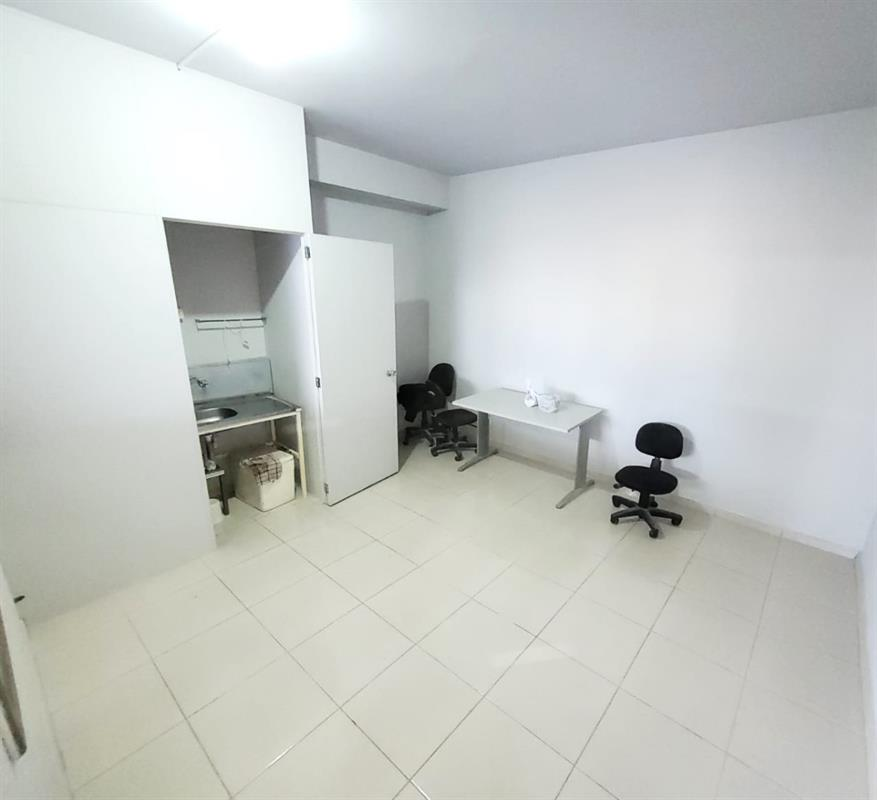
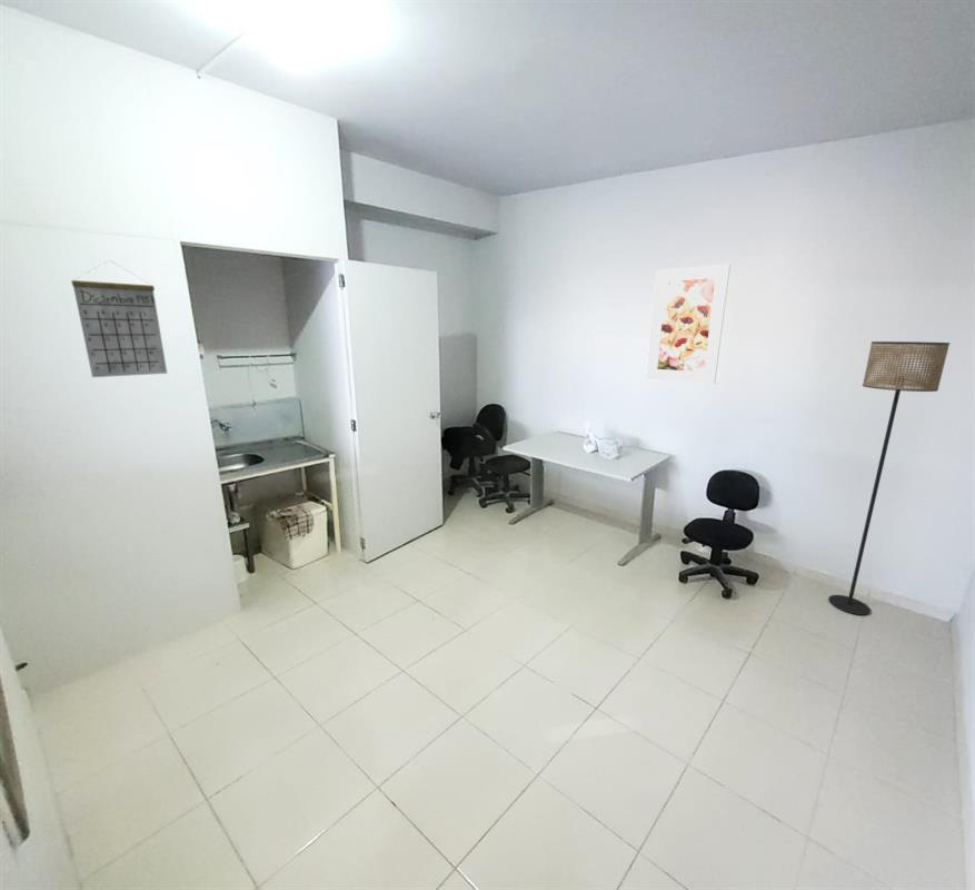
+ calendar [70,259,168,378]
+ floor lamp [827,340,952,616]
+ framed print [645,264,732,385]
